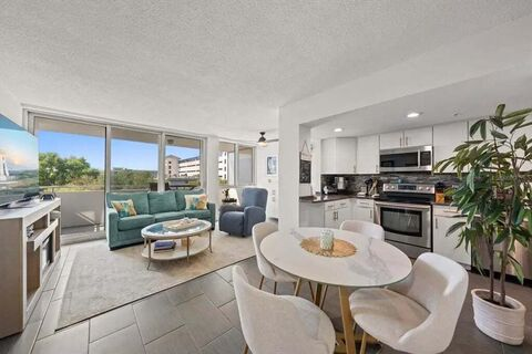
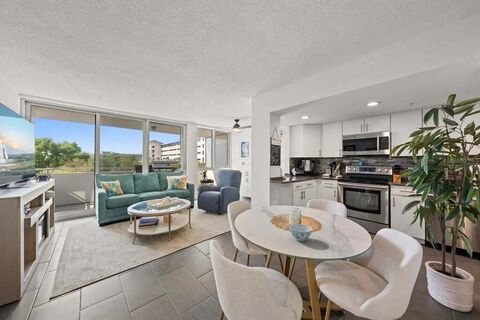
+ chinaware [288,223,313,242]
